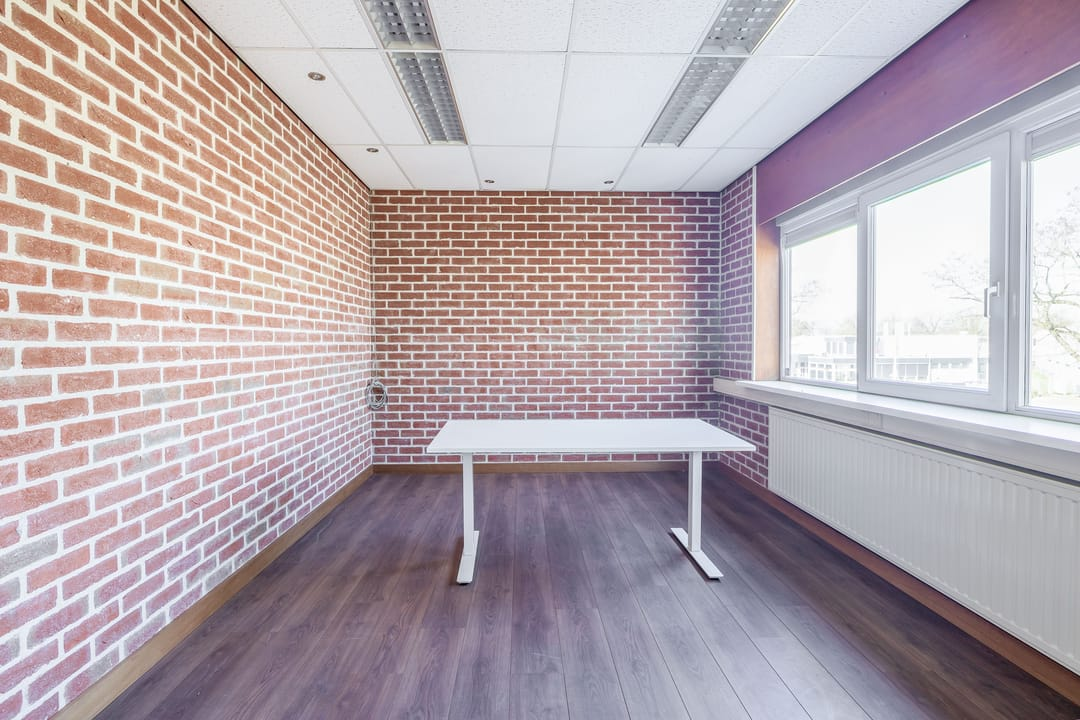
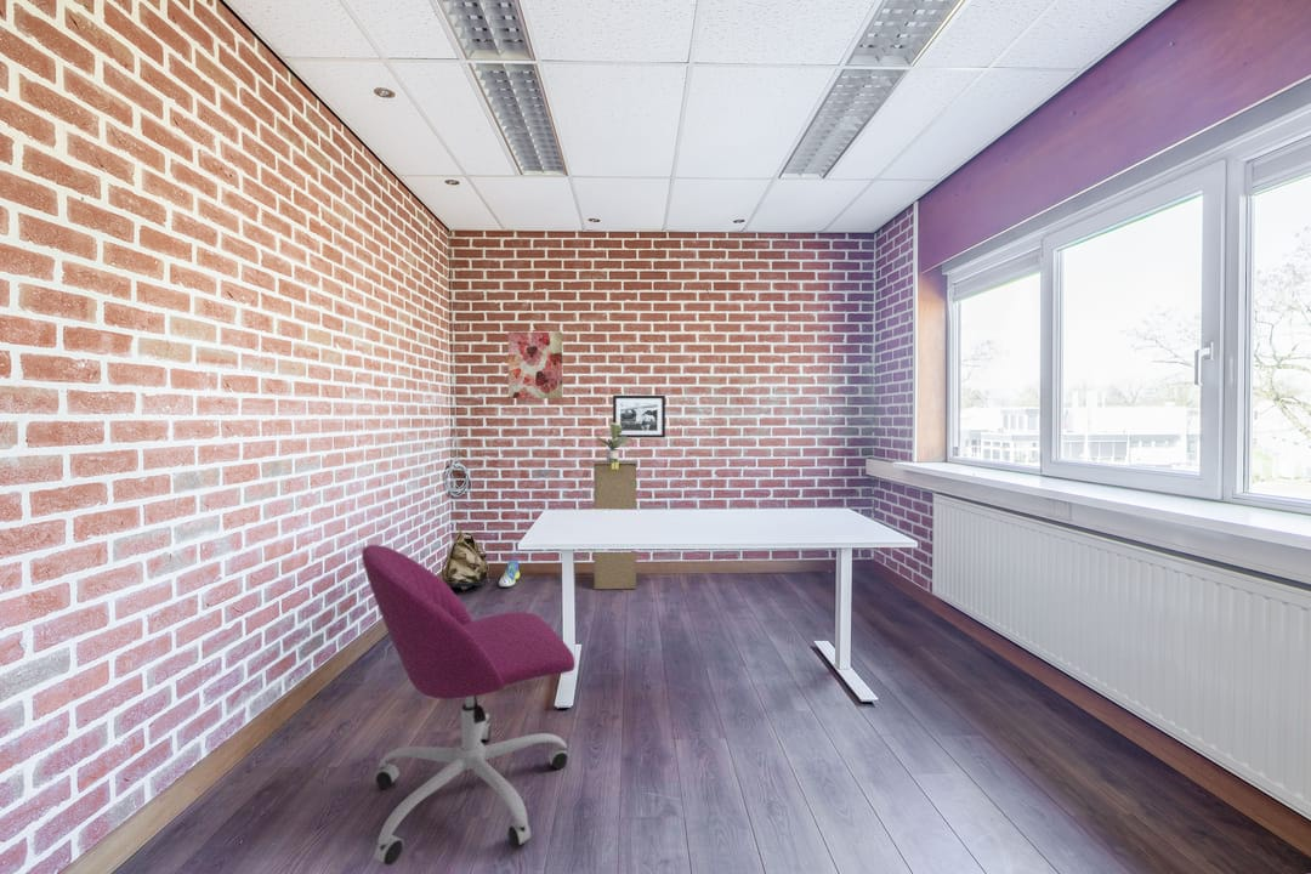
+ sneaker [498,558,521,588]
+ backpack [441,527,490,592]
+ picture frame [612,395,666,439]
+ office chair [361,544,577,867]
+ potted plant [595,421,630,462]
+ wall art [507,330,563,399]
+ cardboard box [592,460,637,590]
